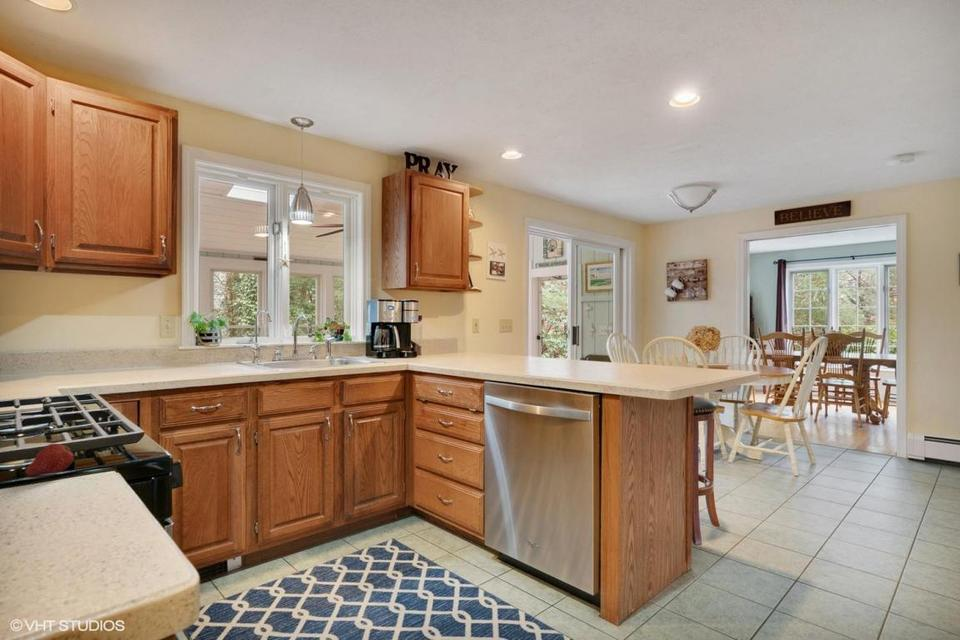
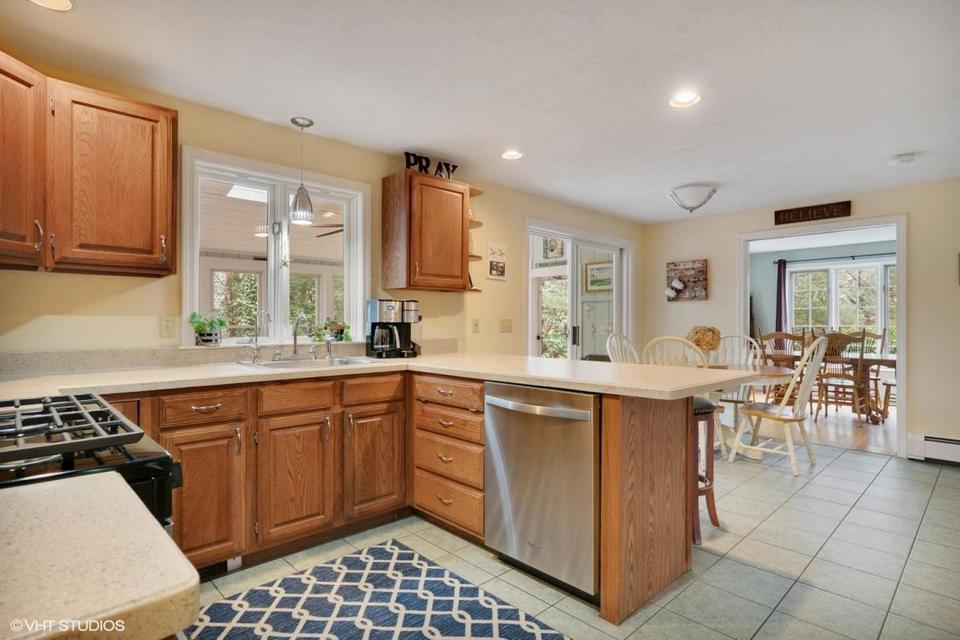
- fruit [25,443,75,477]
